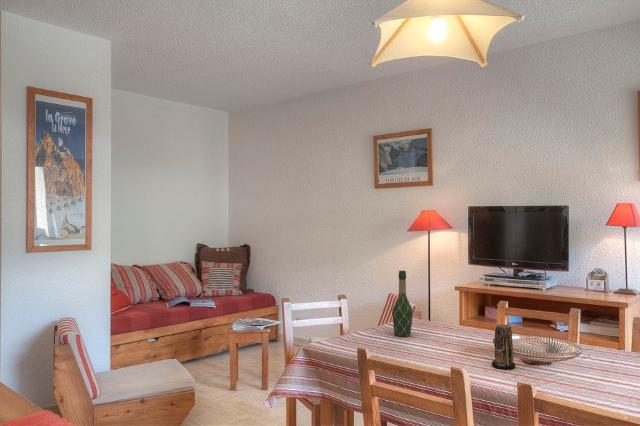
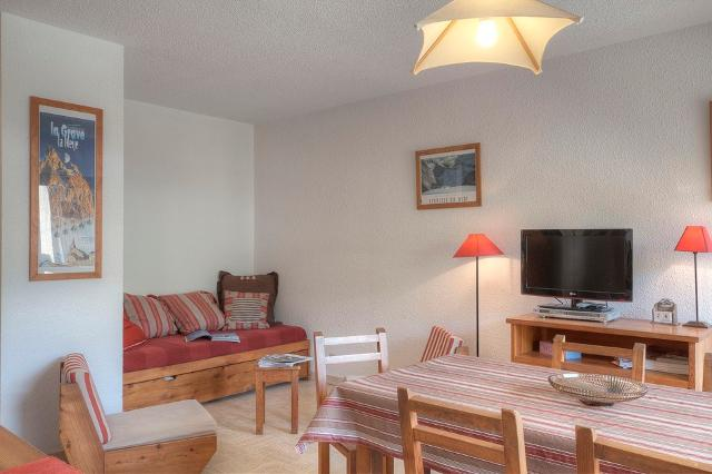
- candle [491,324,516,370]
- wine bottle [391,270,414,337]
